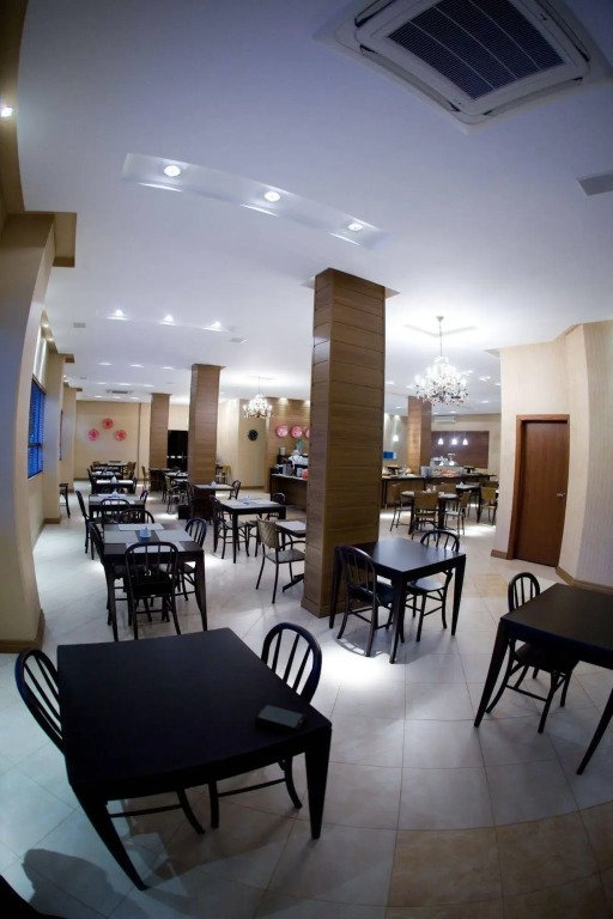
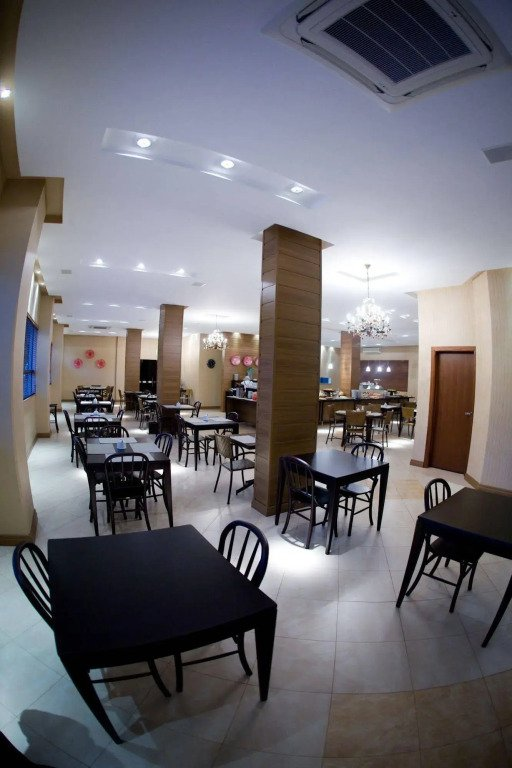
- smartphone [254,702,308,736]
